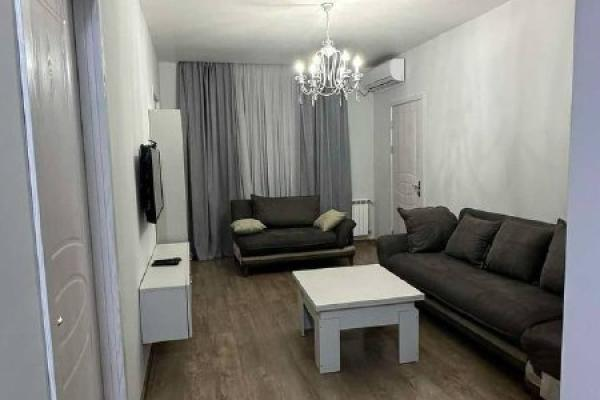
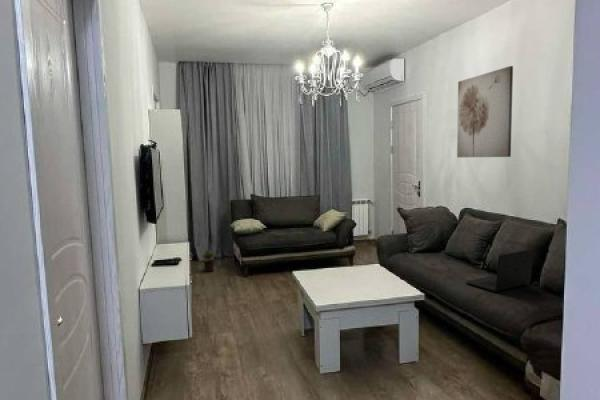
+ wall art [456,65,514,158]
+ laptop [465,248,535,293]
+ potted plant [199,249,217,273]
